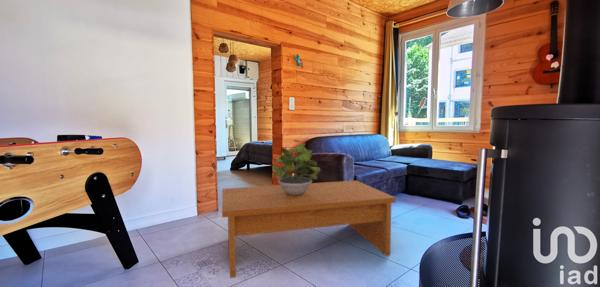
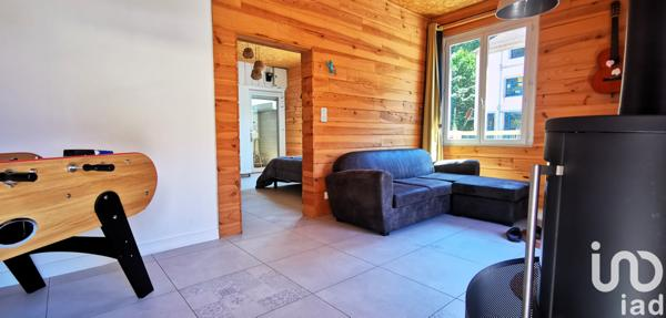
- potted plant [271,141,322,195]
- coffee table [221,180,397,279]
